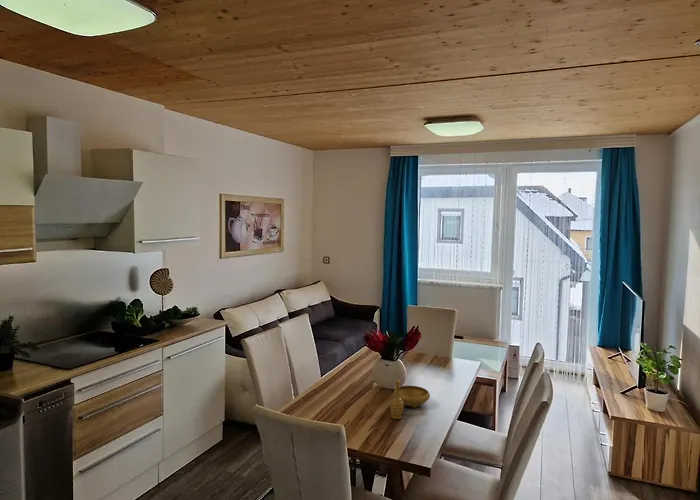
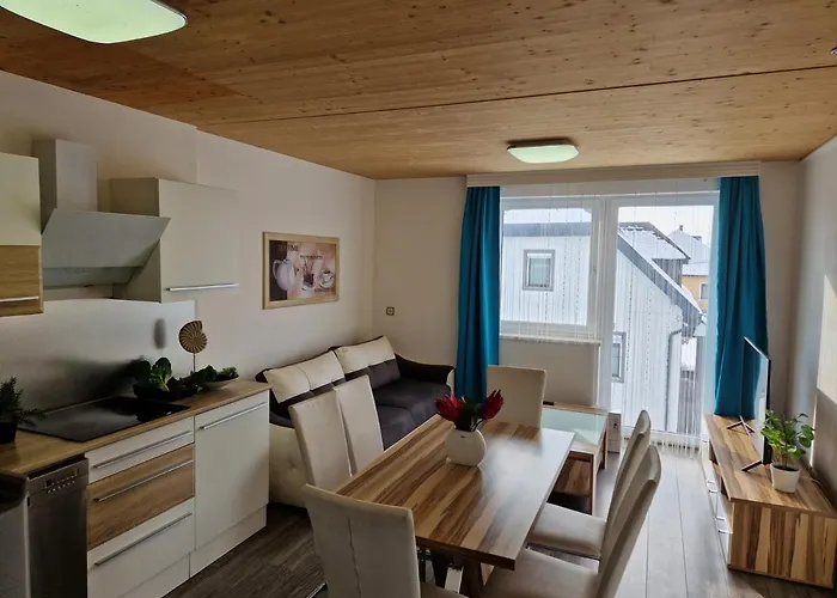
- decorative bowl [389,378,431,420]
